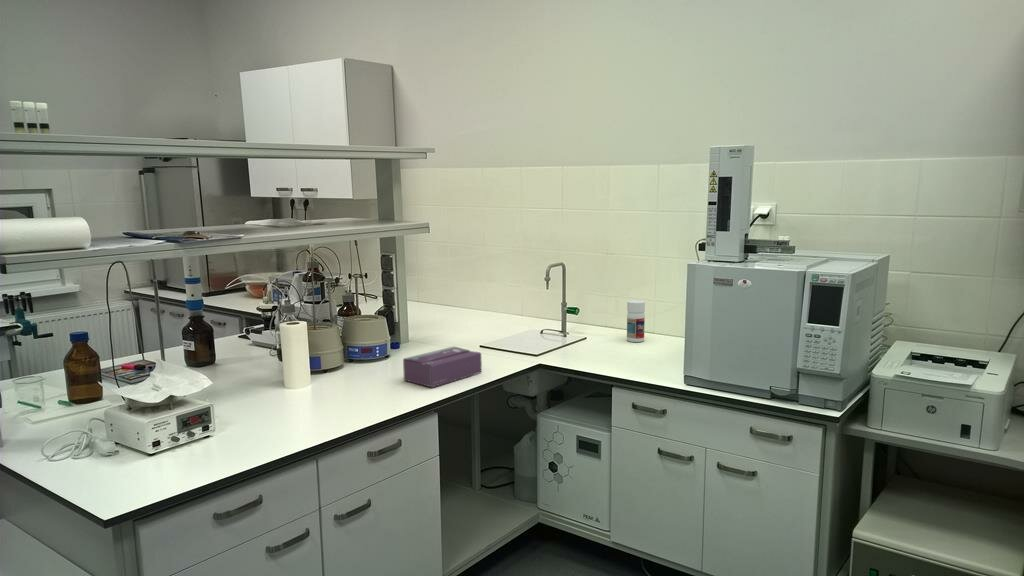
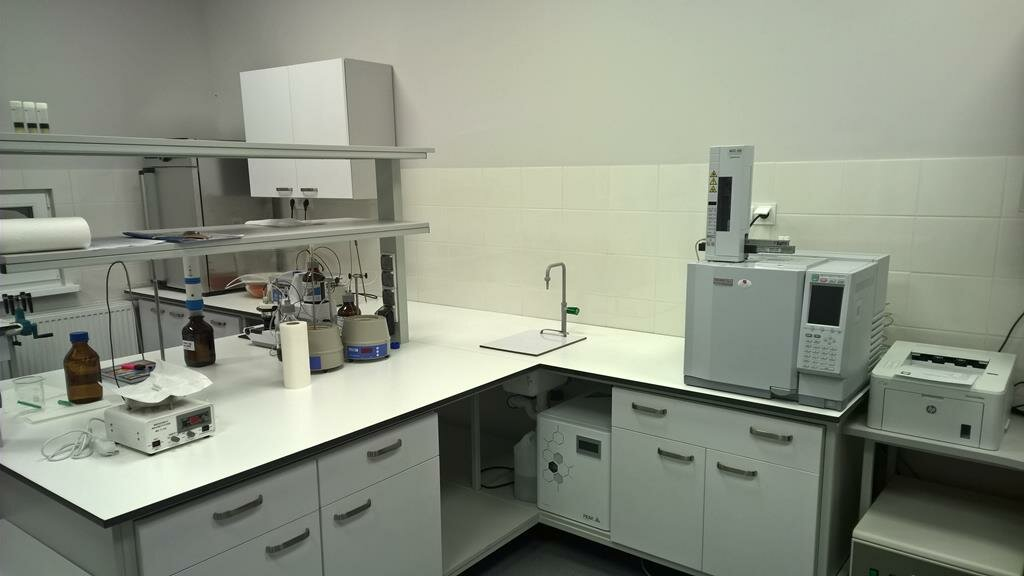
- pill bottle [626,299,646,343]
- tissue box [402,345,483,388]
